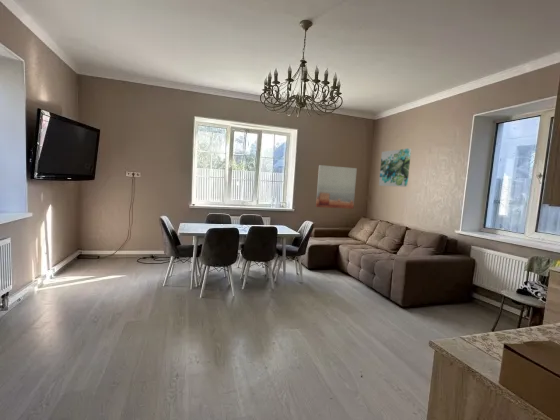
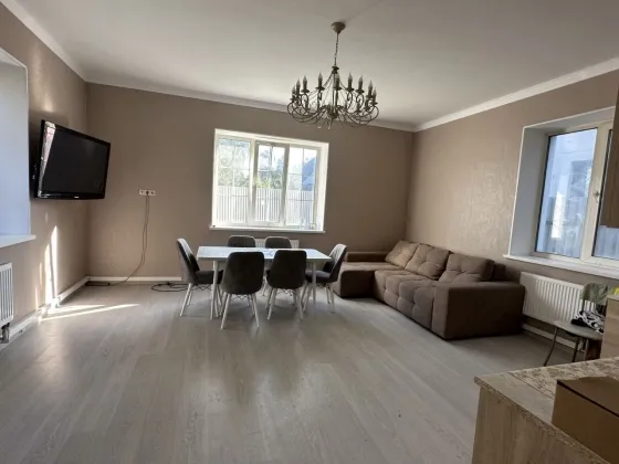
- wall art [378,147,412,188]
- wall art [315,164,358,210]
